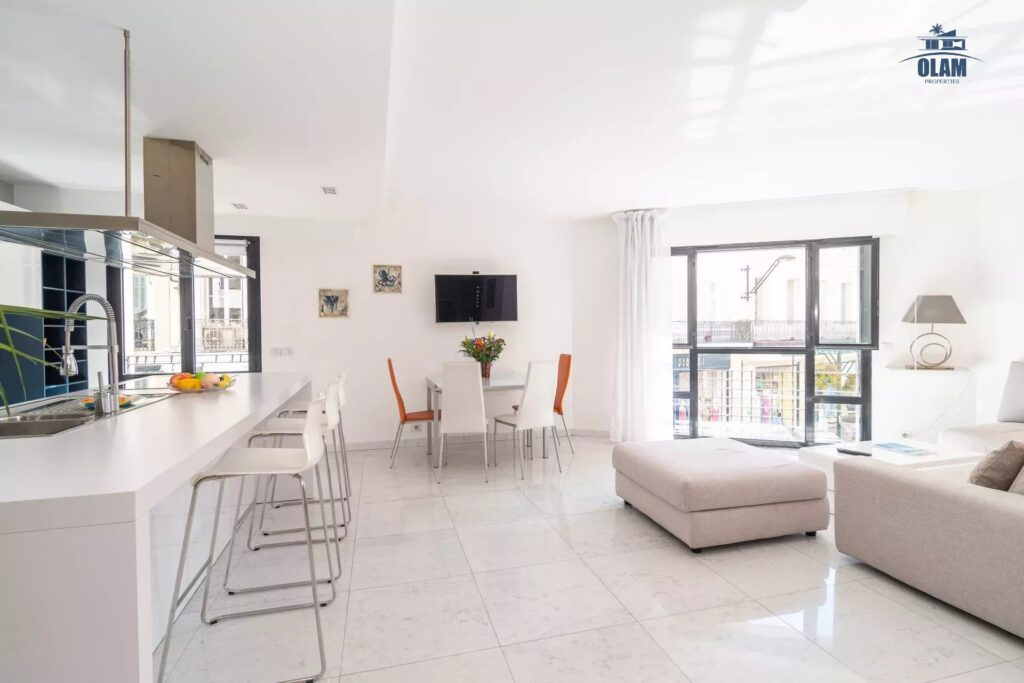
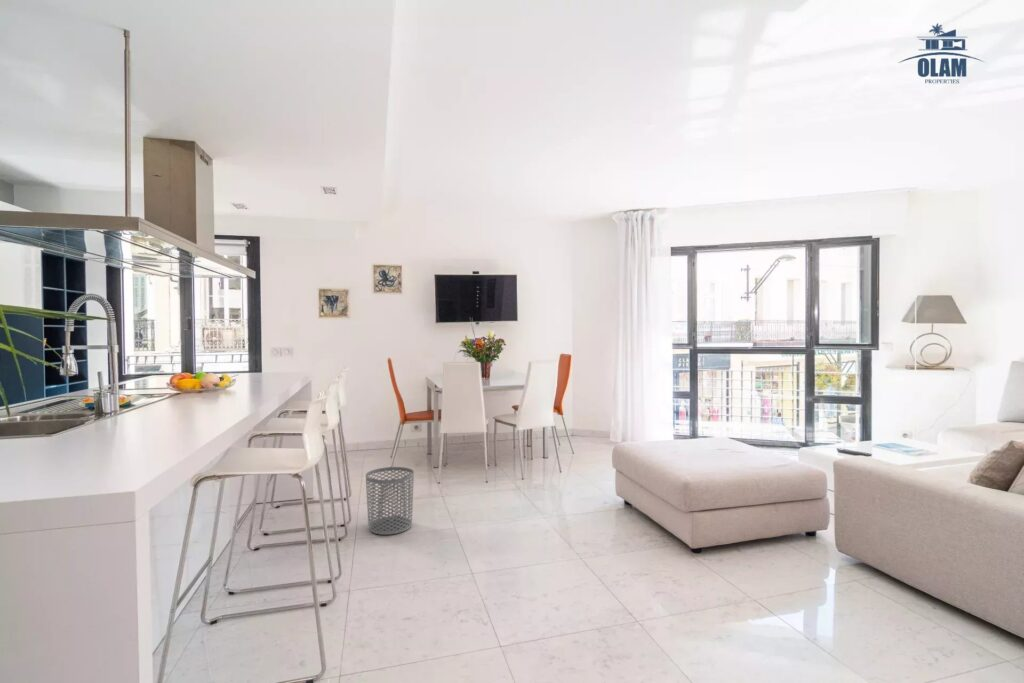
+ waste bin [365,466,415,536]
